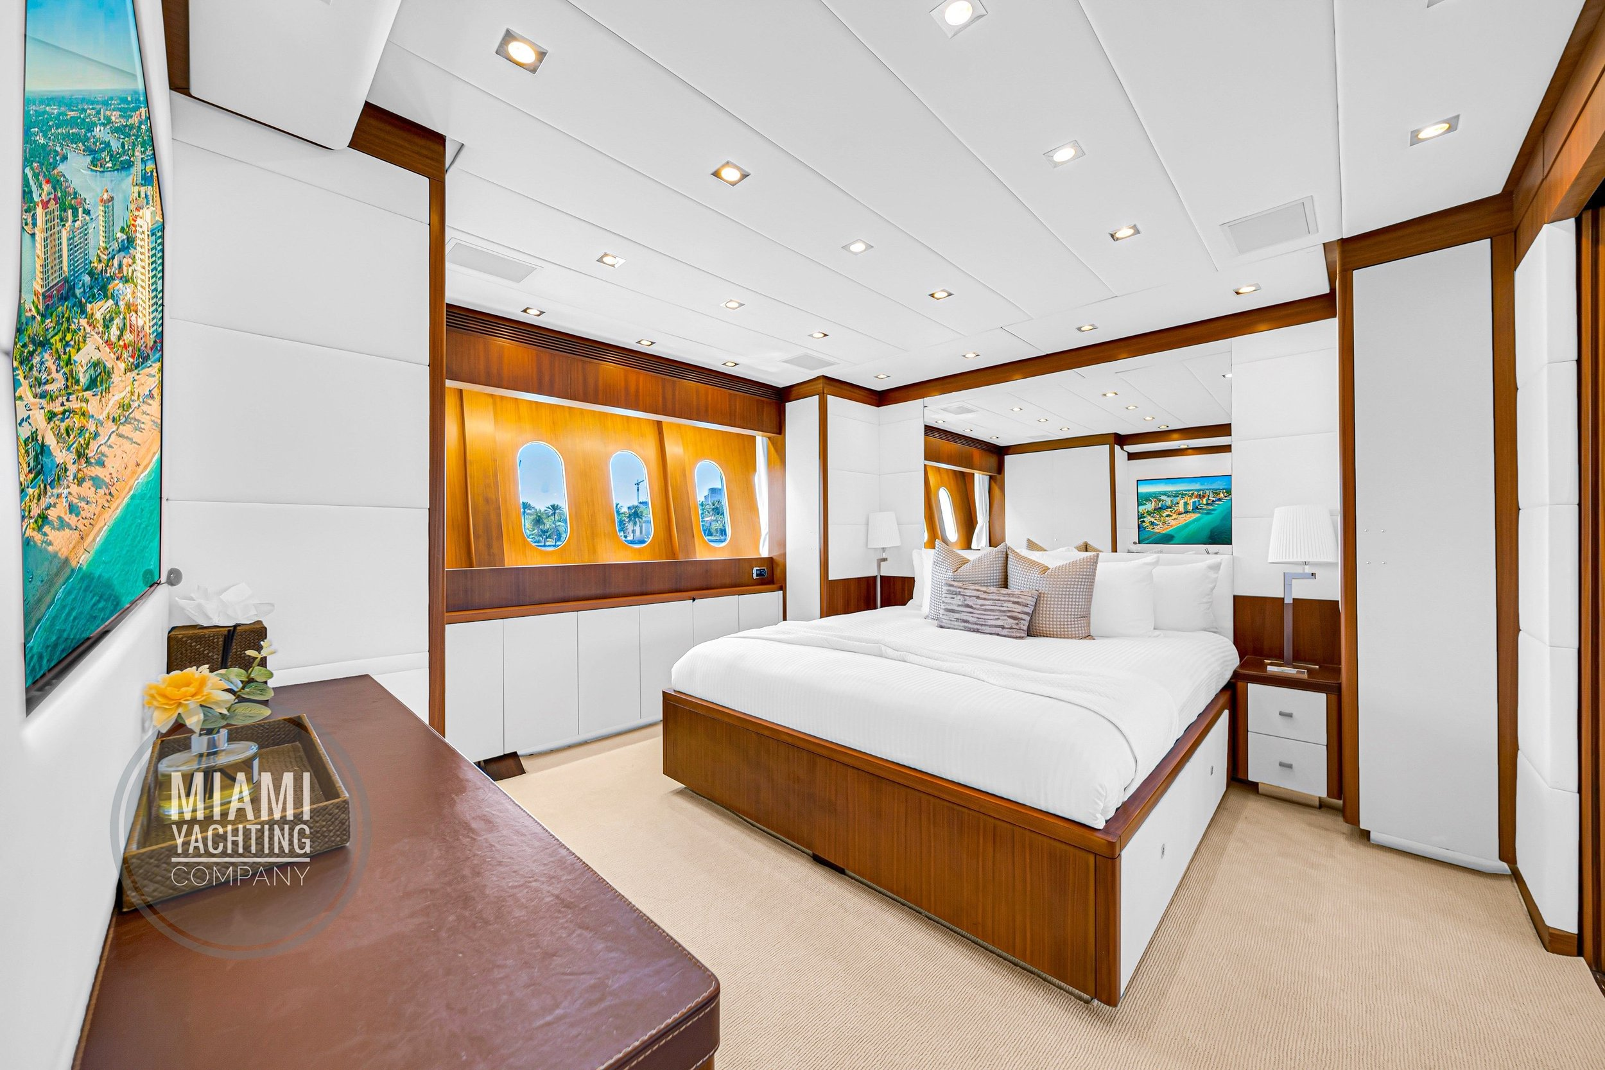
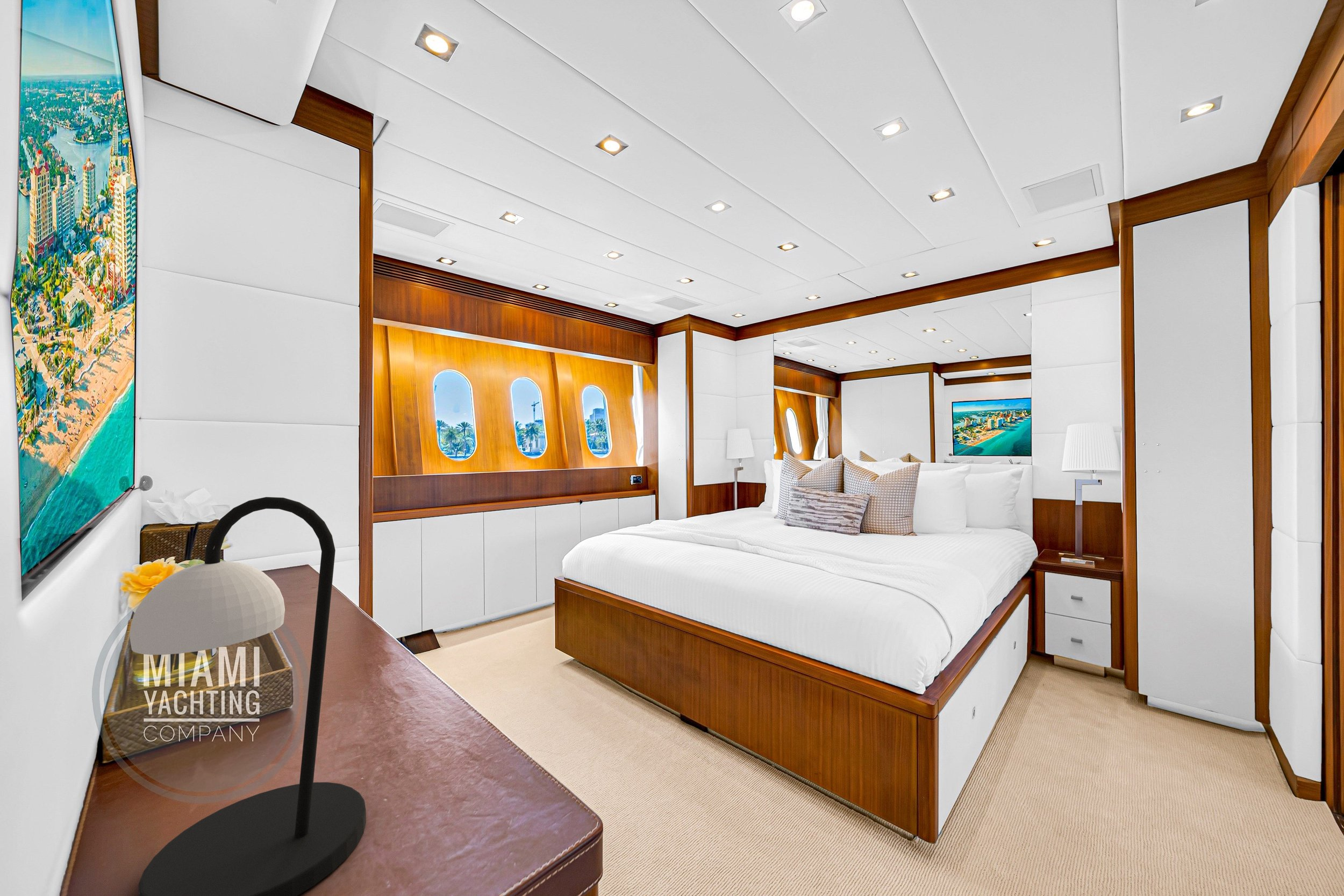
+ table lamp [129,497,367,896]
